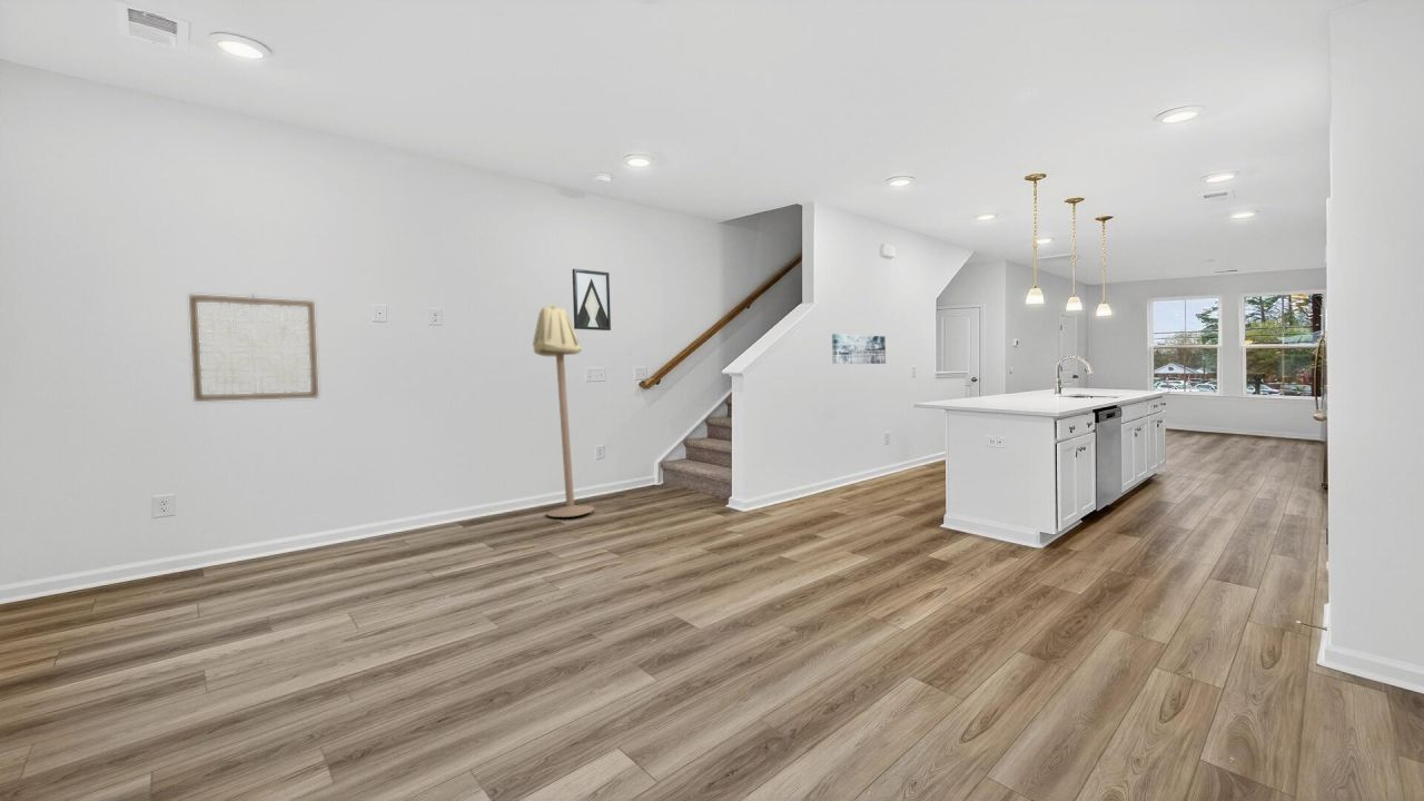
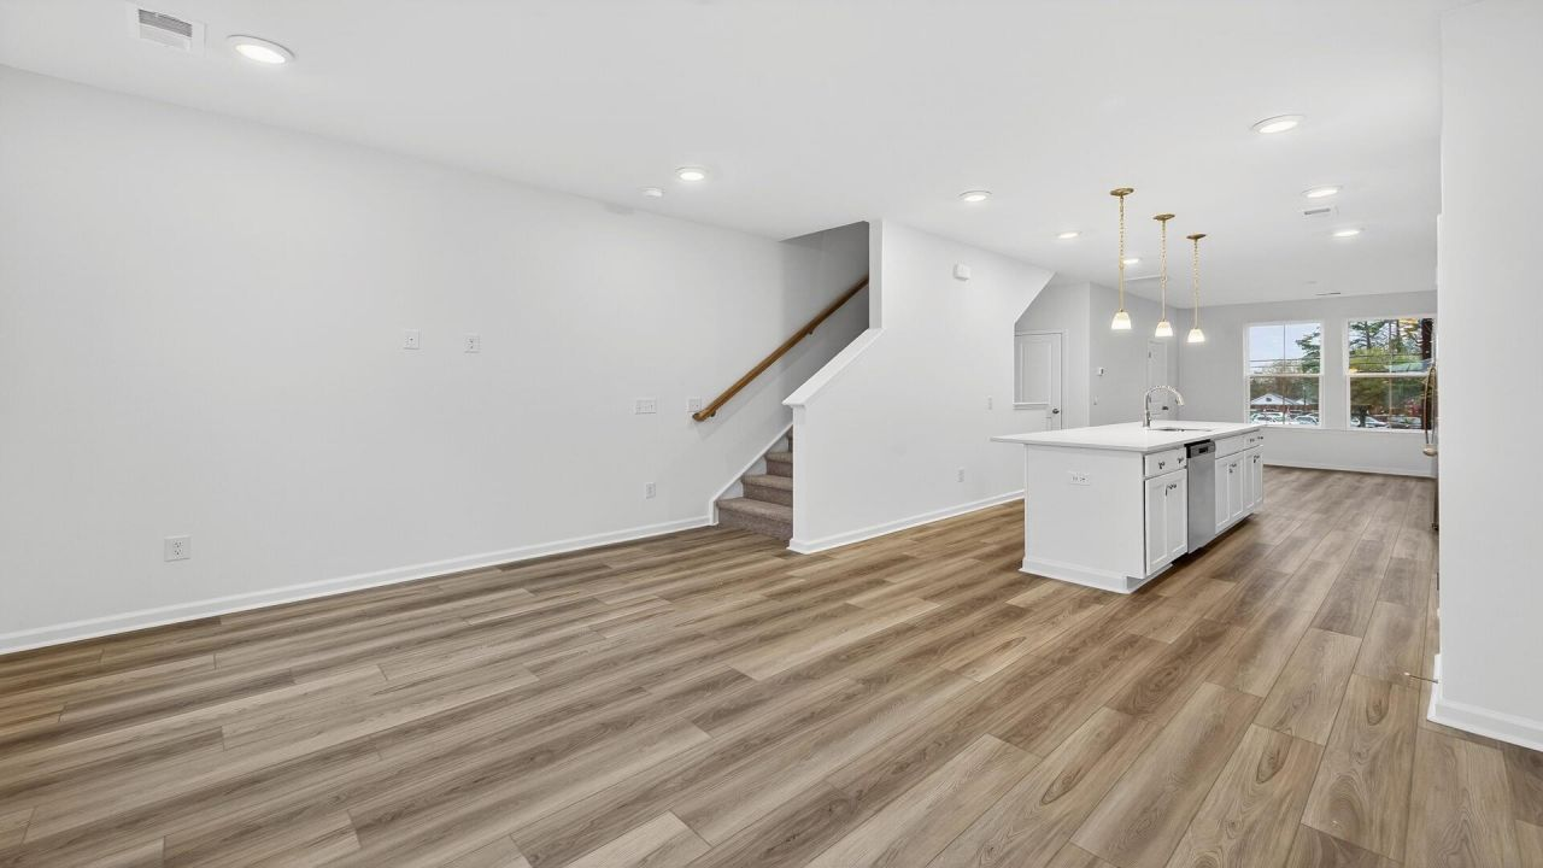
- wall art [831,333,887,365]
- wall art [571,268,612,332]
- floor lamp [532,304,595,518]
- wall art [188,294,319,403]
